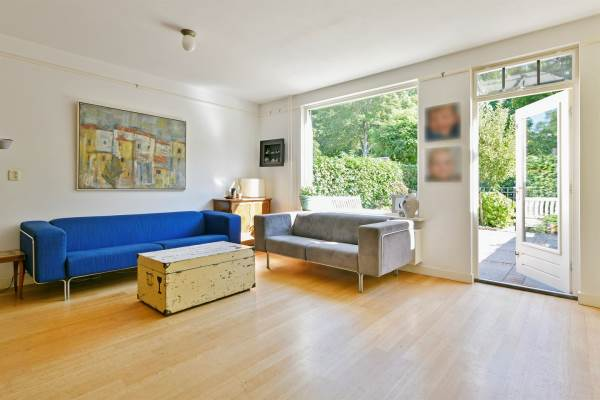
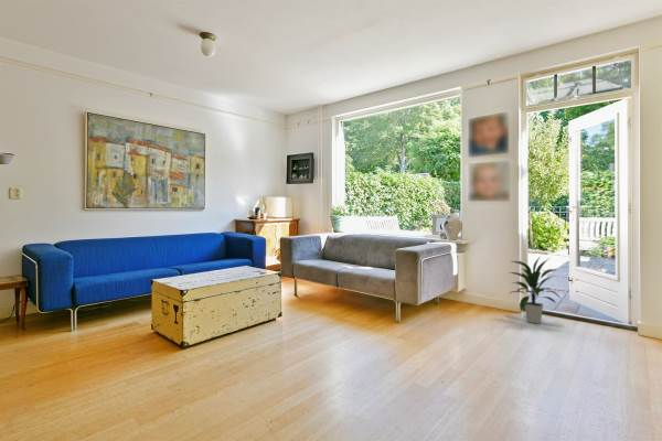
+ indoor plant [509,255,563,325]
